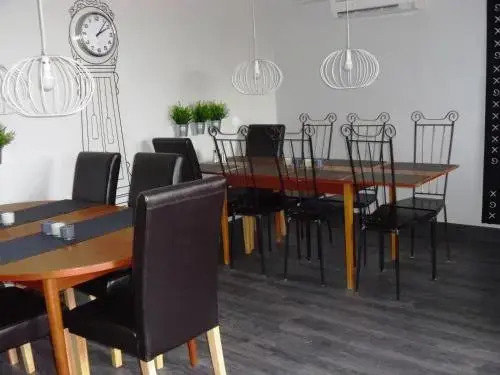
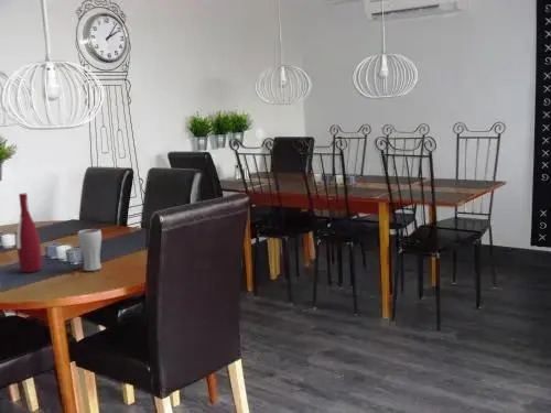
+ drinking glass [77,228,102,272]
+ alcohol [15,193,44,273]
